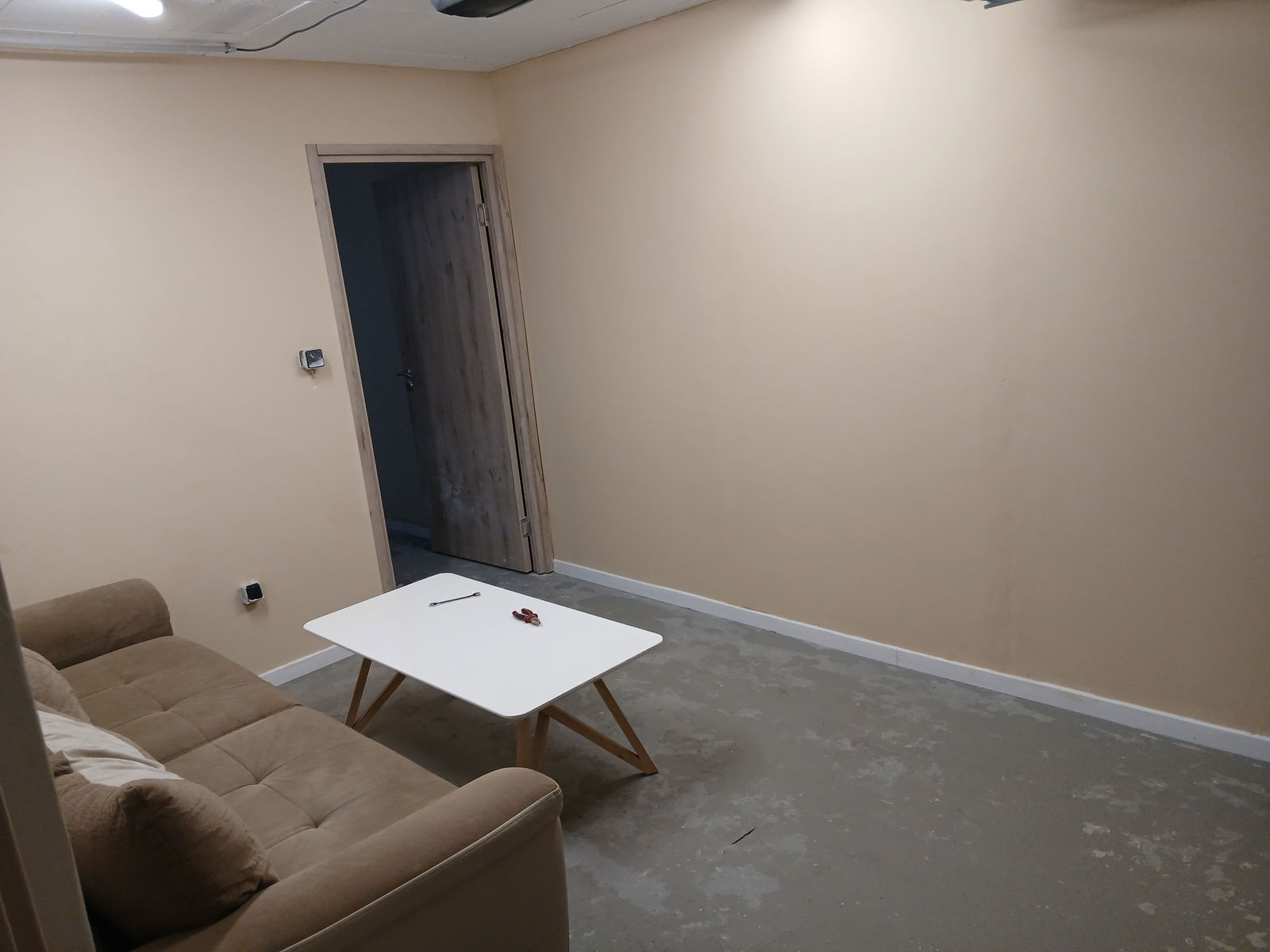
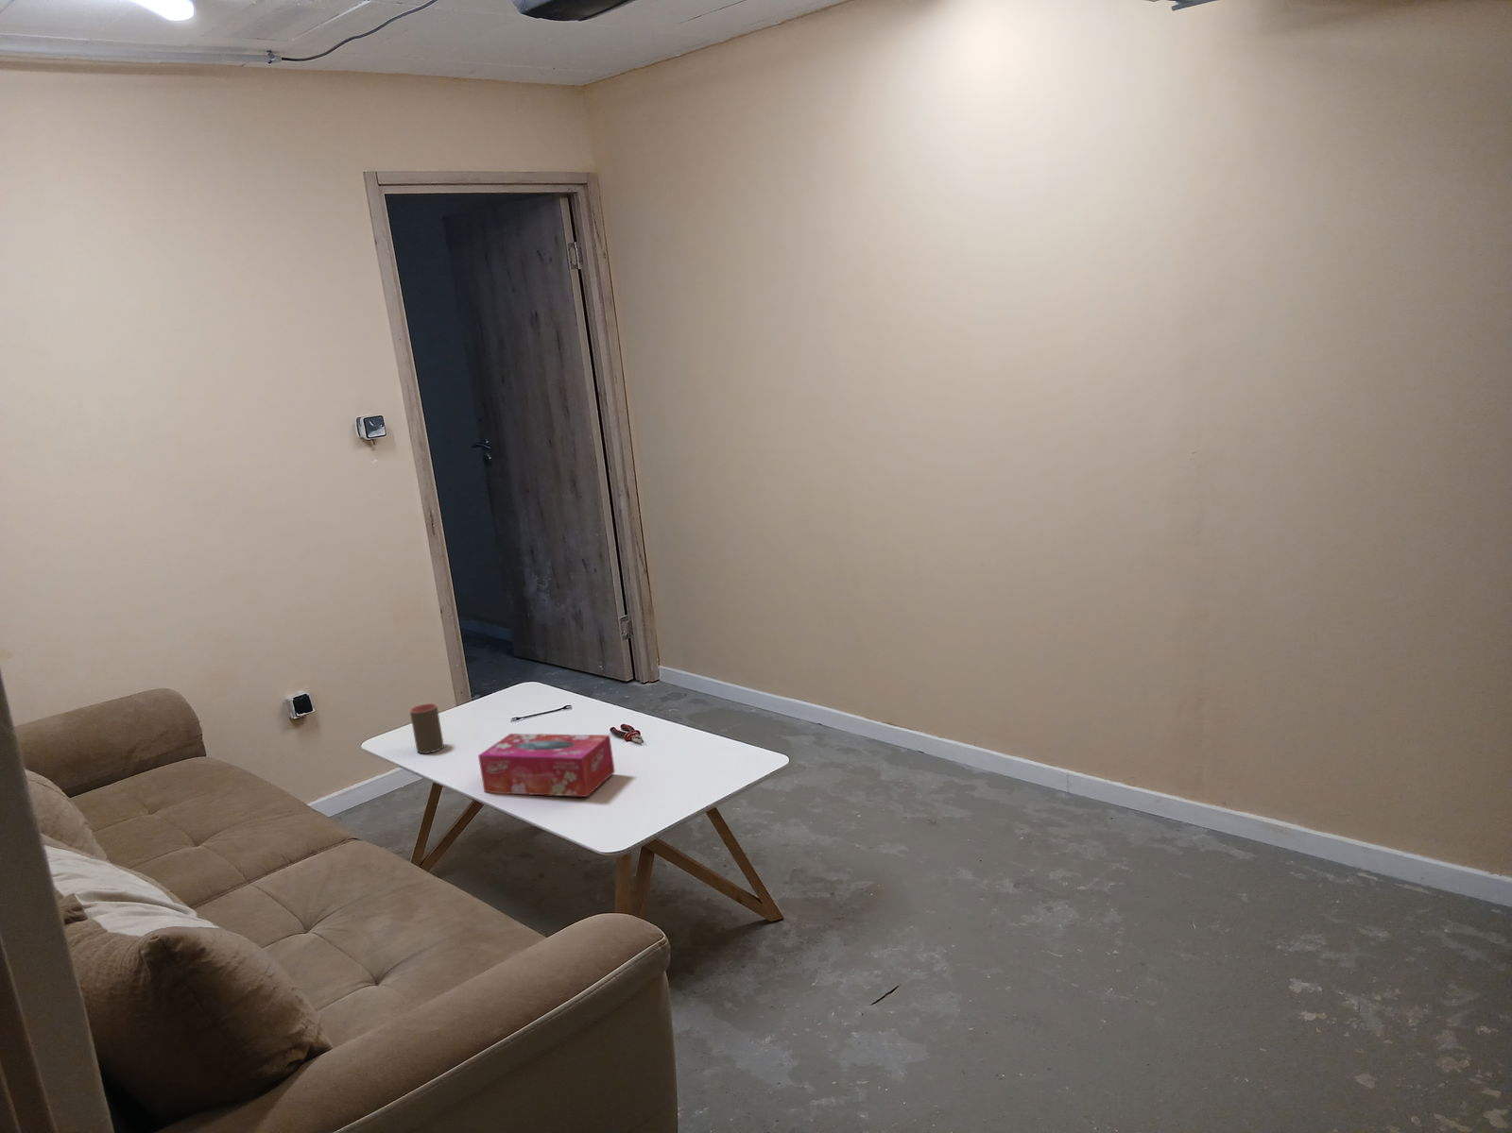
+ tissue box [477,733,617,797]
+ cup [410,702,445,755]
